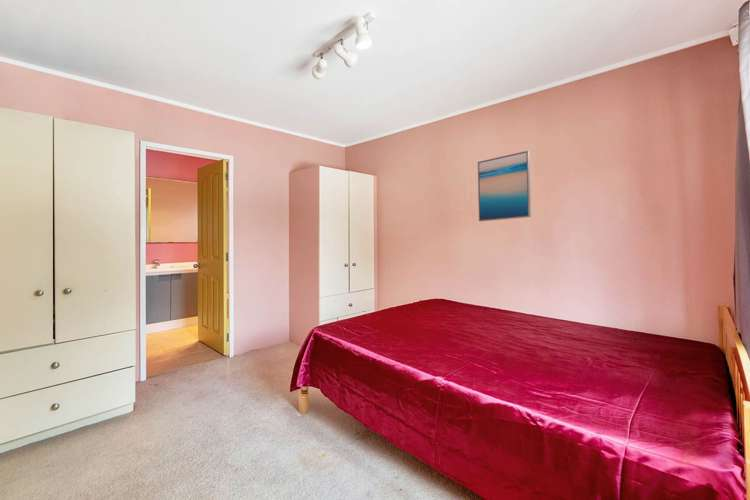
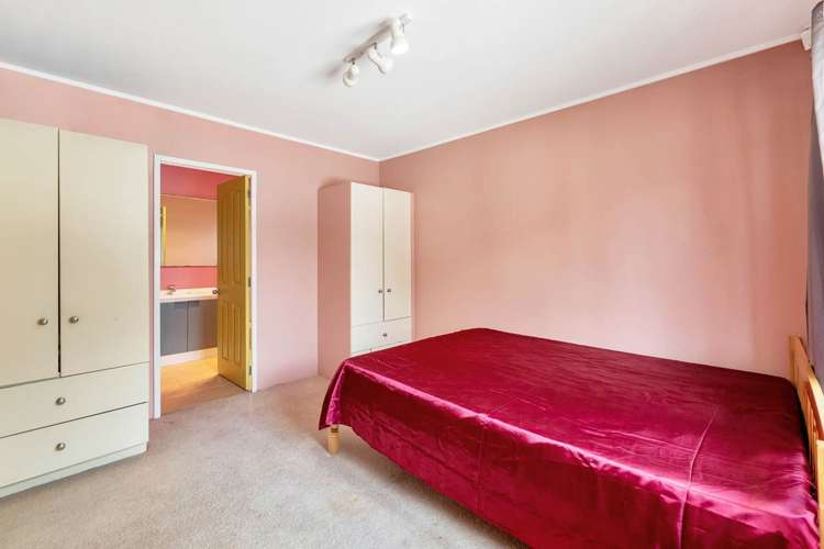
- wall art [477,150,532,222]
